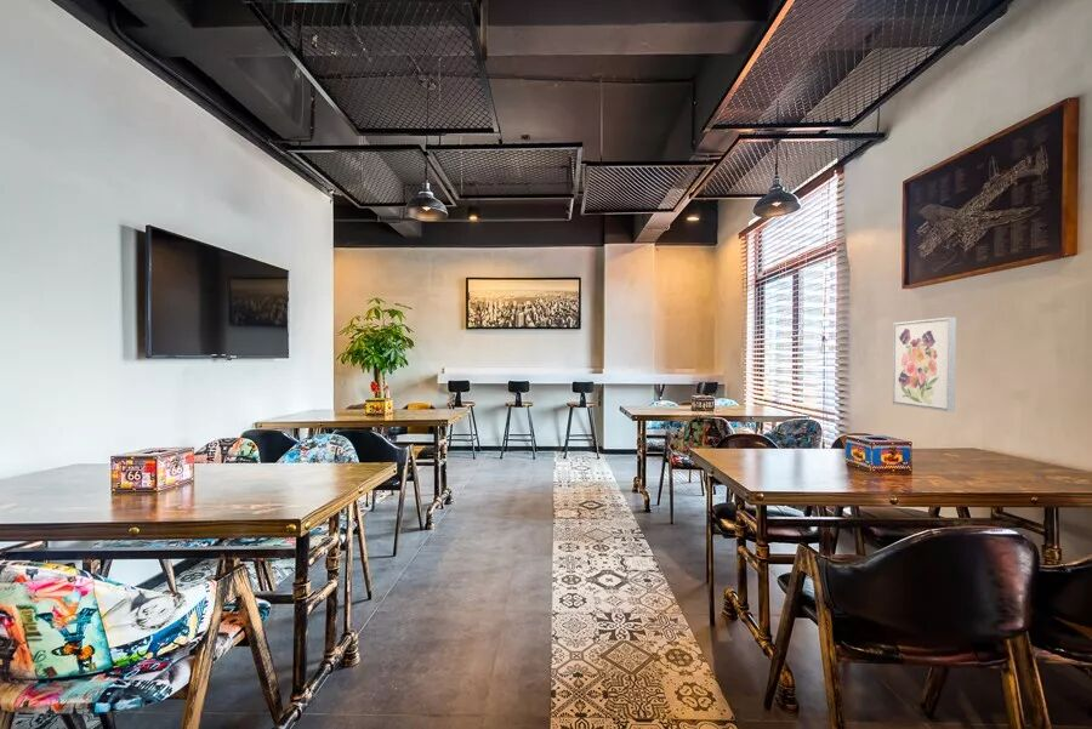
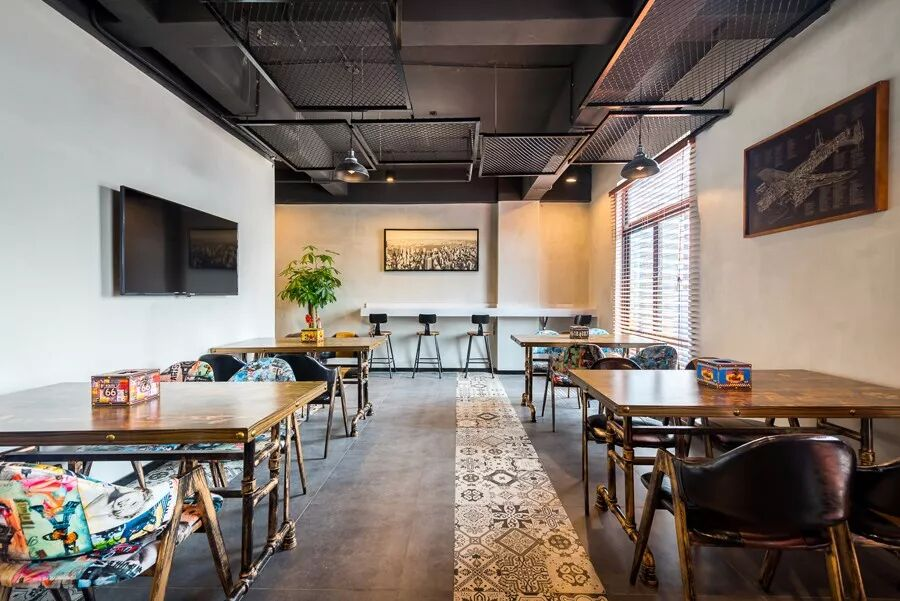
- wall art [892,317,957,414]
